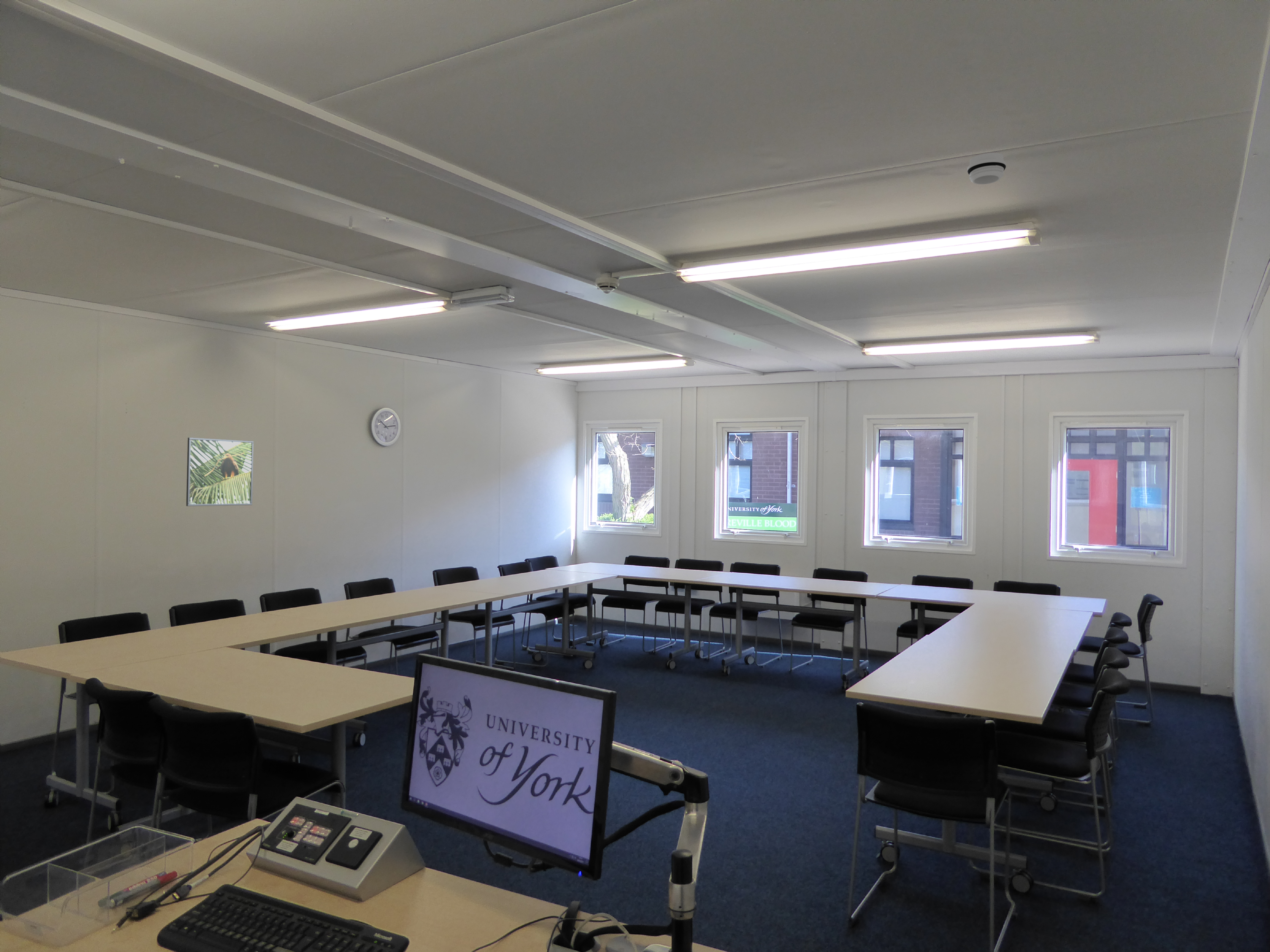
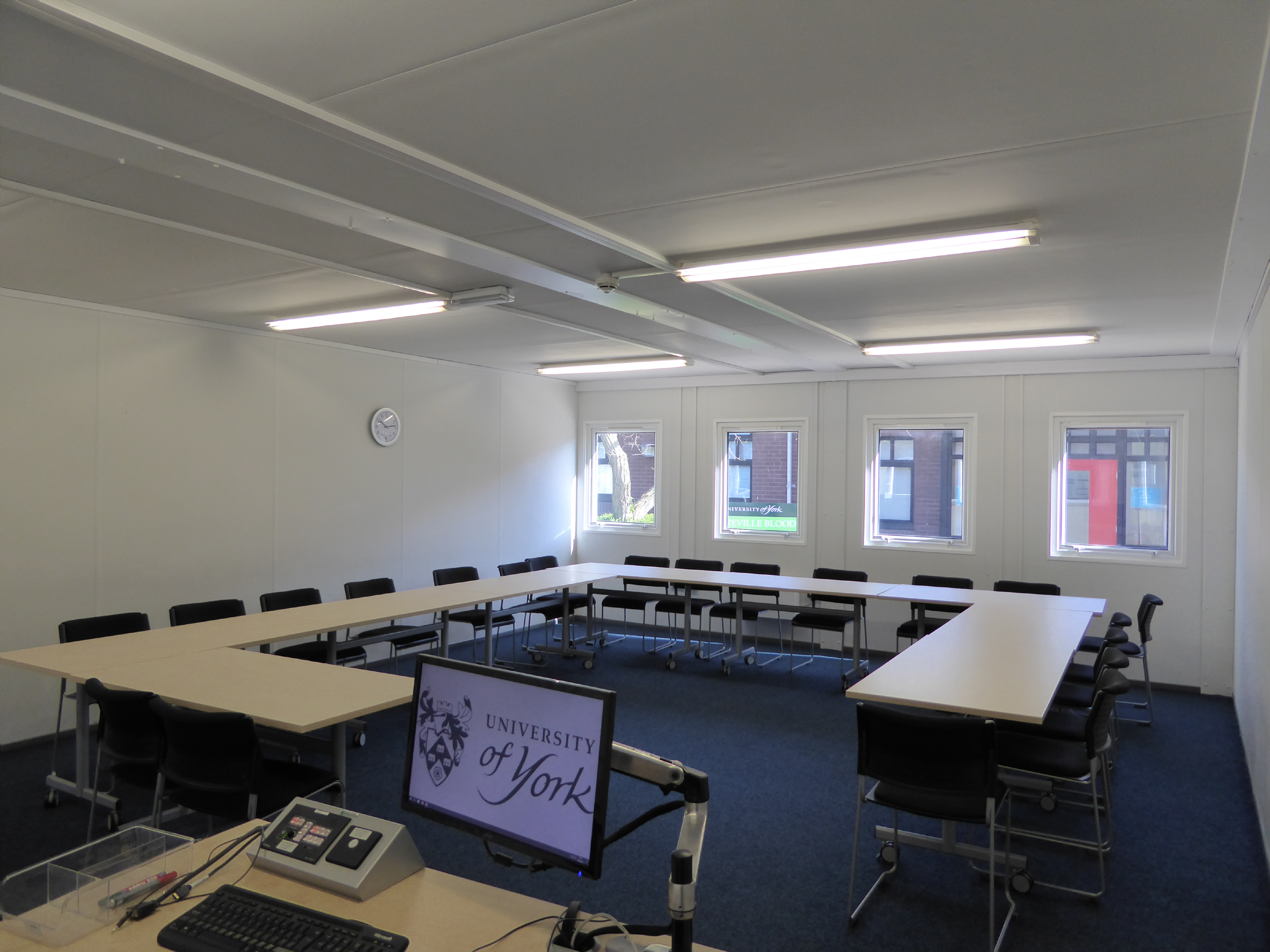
- smoke detector [967,152,1007,185]
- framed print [186,437,254,507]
